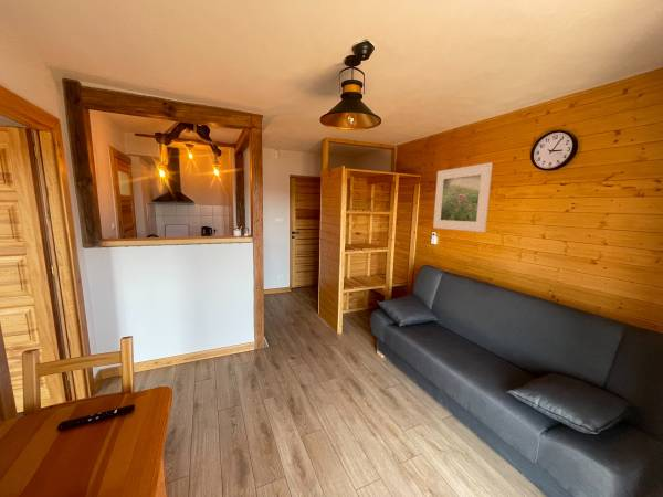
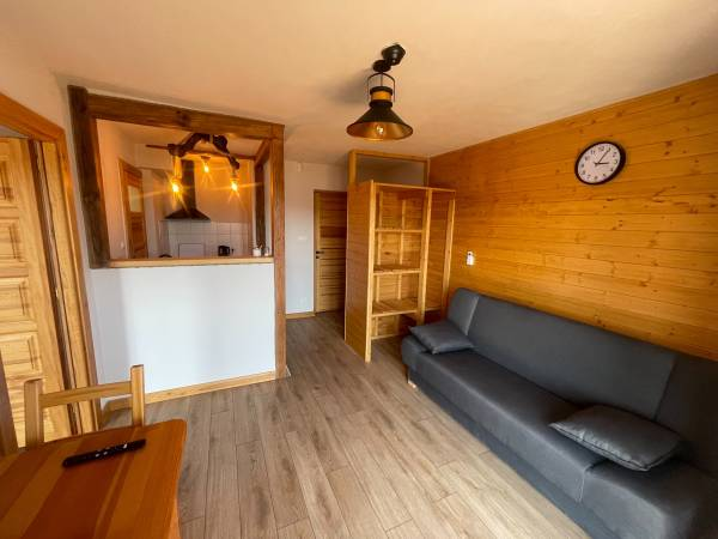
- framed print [432,161,493,233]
